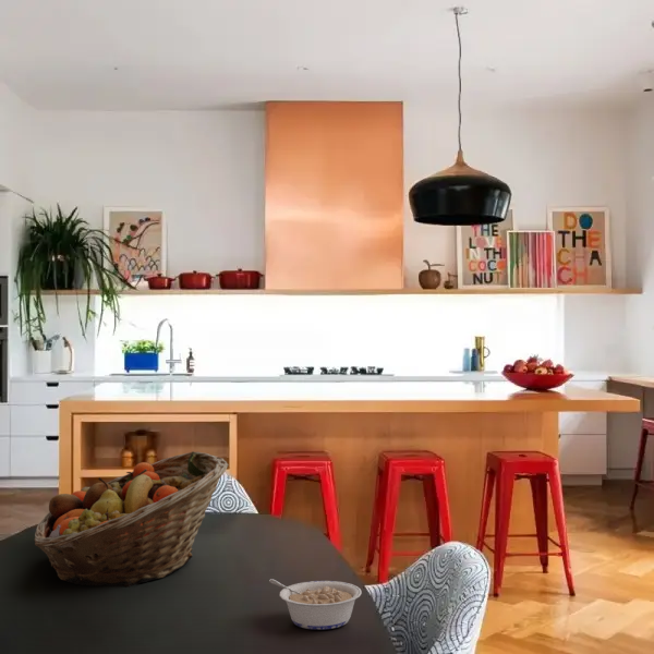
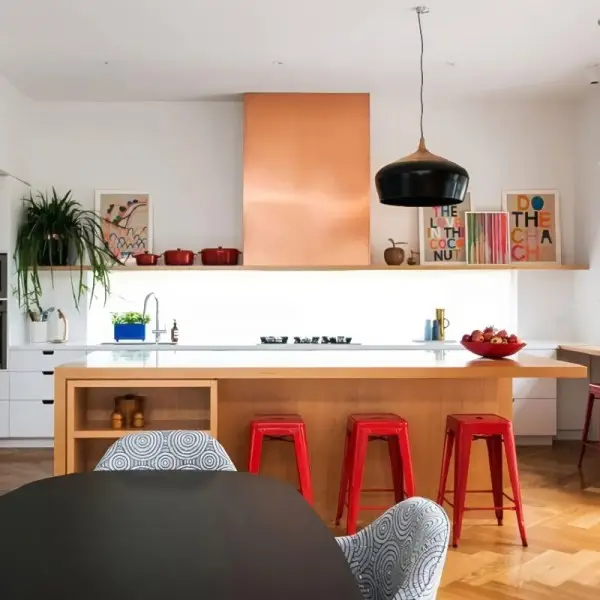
- fruit basket [33,450,230,588]
- legume [268,578,363,631]
